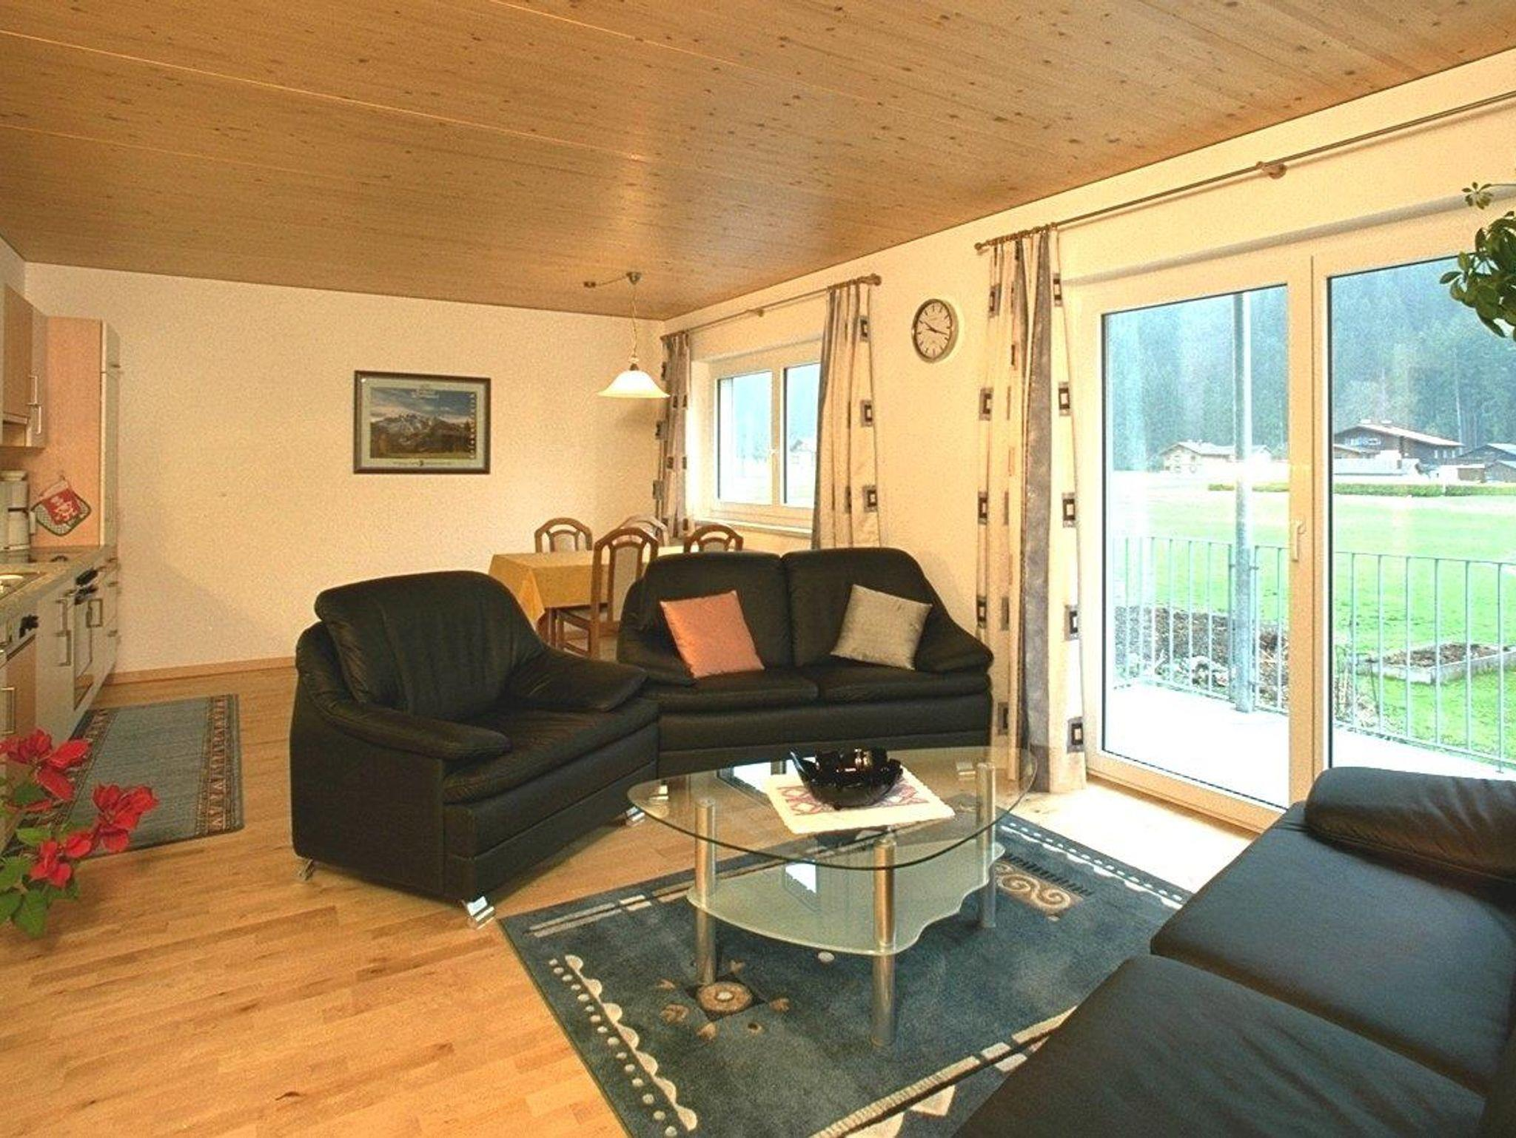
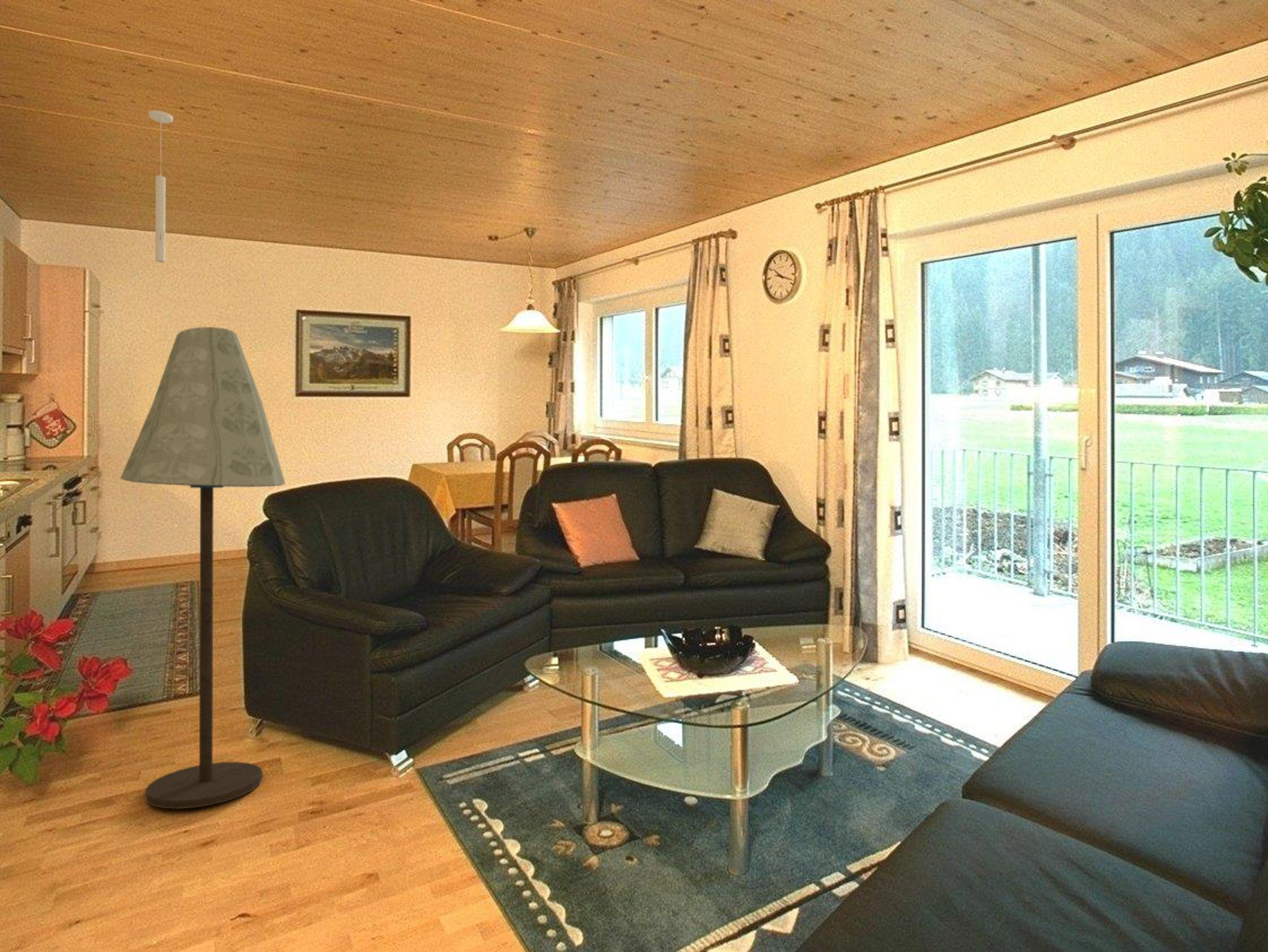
+ floor lamp [119,326,286,810]
+ ceiling light [148,110,174,263]
